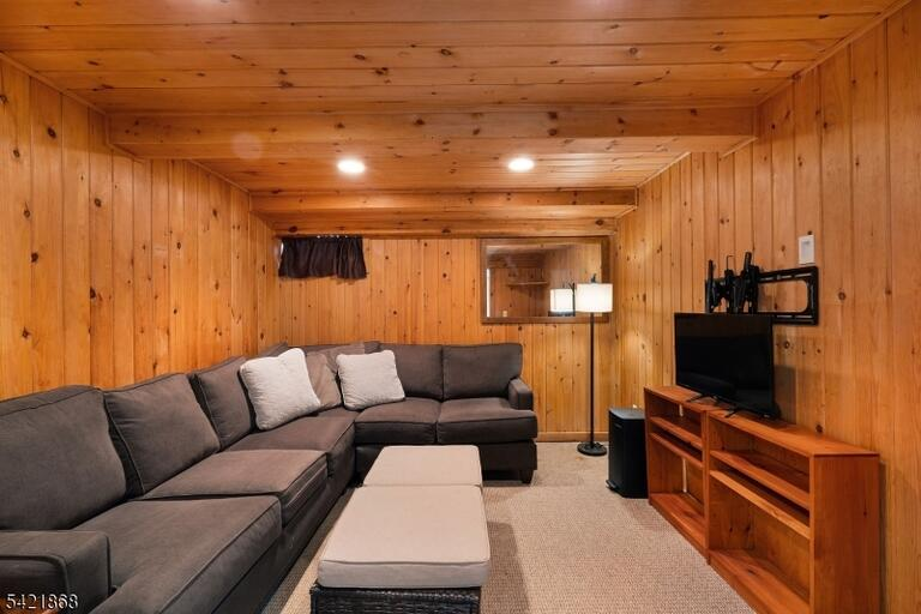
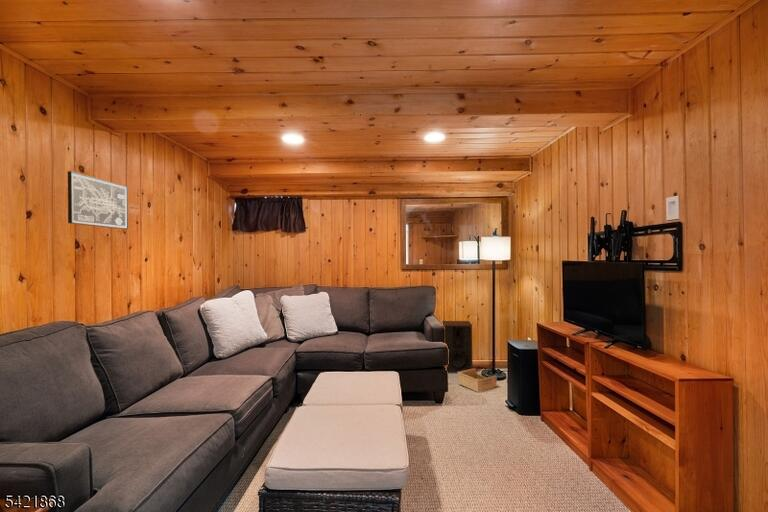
+ speaker [441,320,474,374]
+ storage bin [457,367,498,394]
+ wall art [67,170,129,230]
